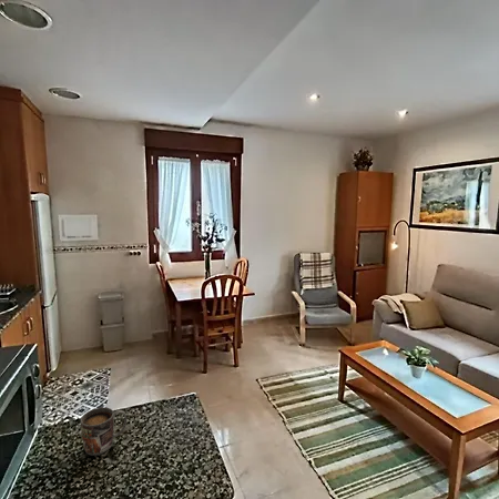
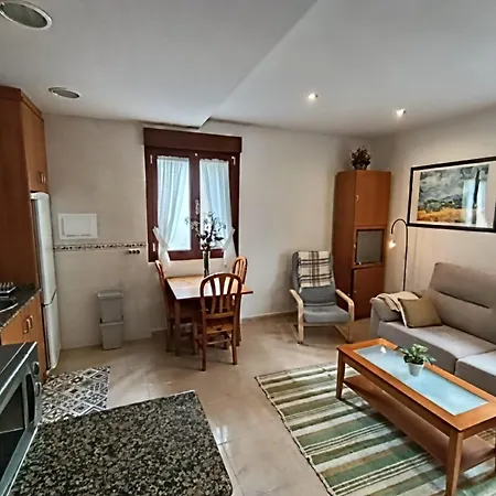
- mug [80,406,128,457]
